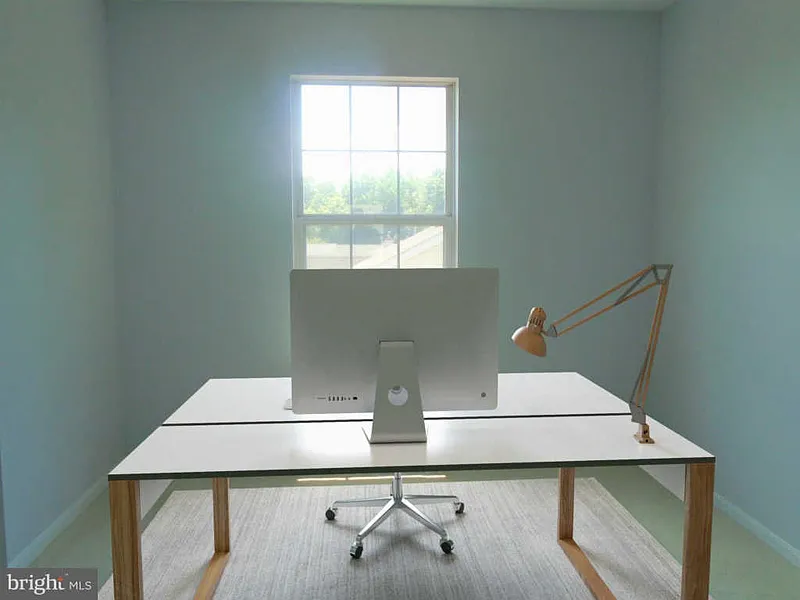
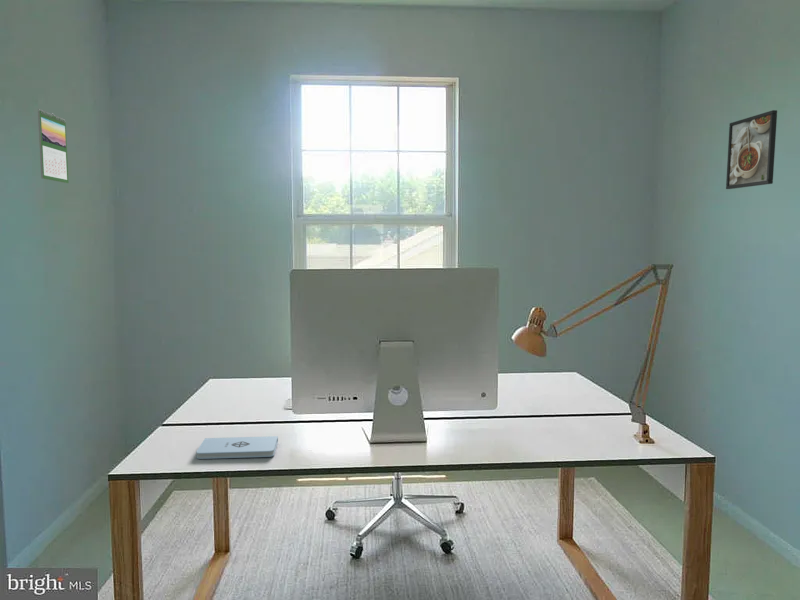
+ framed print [725,109,778,190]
+ notepad [195,435,279,460]
+ calendar [37,108,70,184]
